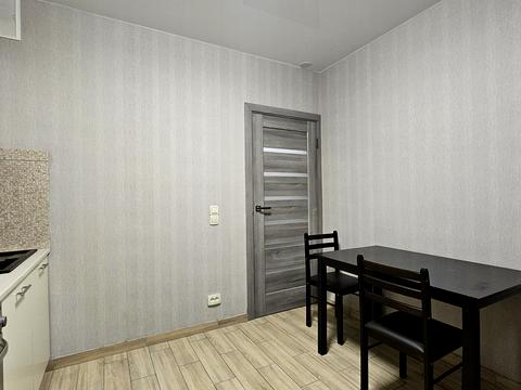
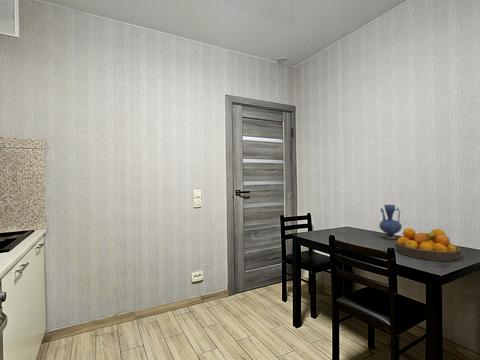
+ vase [378,204,403,240]
+ fruit bowl [395,227,462,262]
